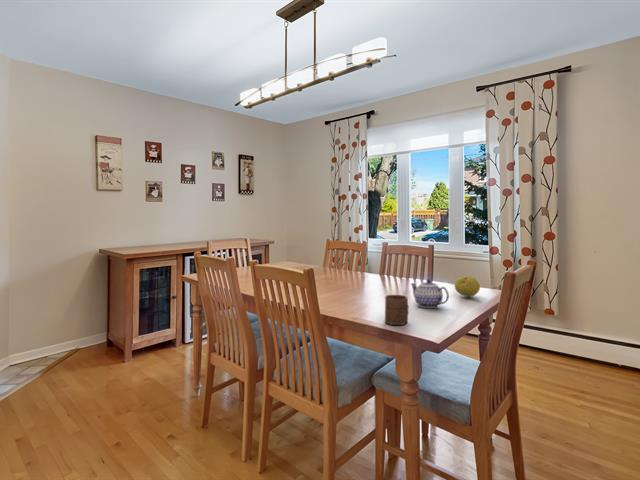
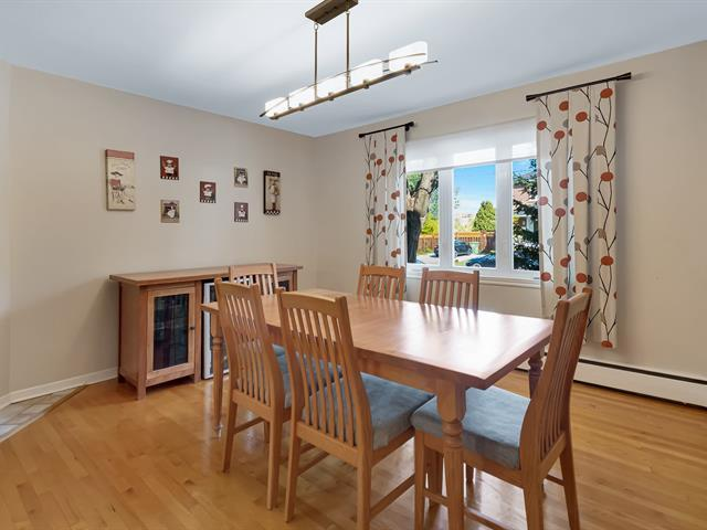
- teapot [410,278,450,309]
- cup [384,294,409,326]
- fruit [454,276,481,298]
